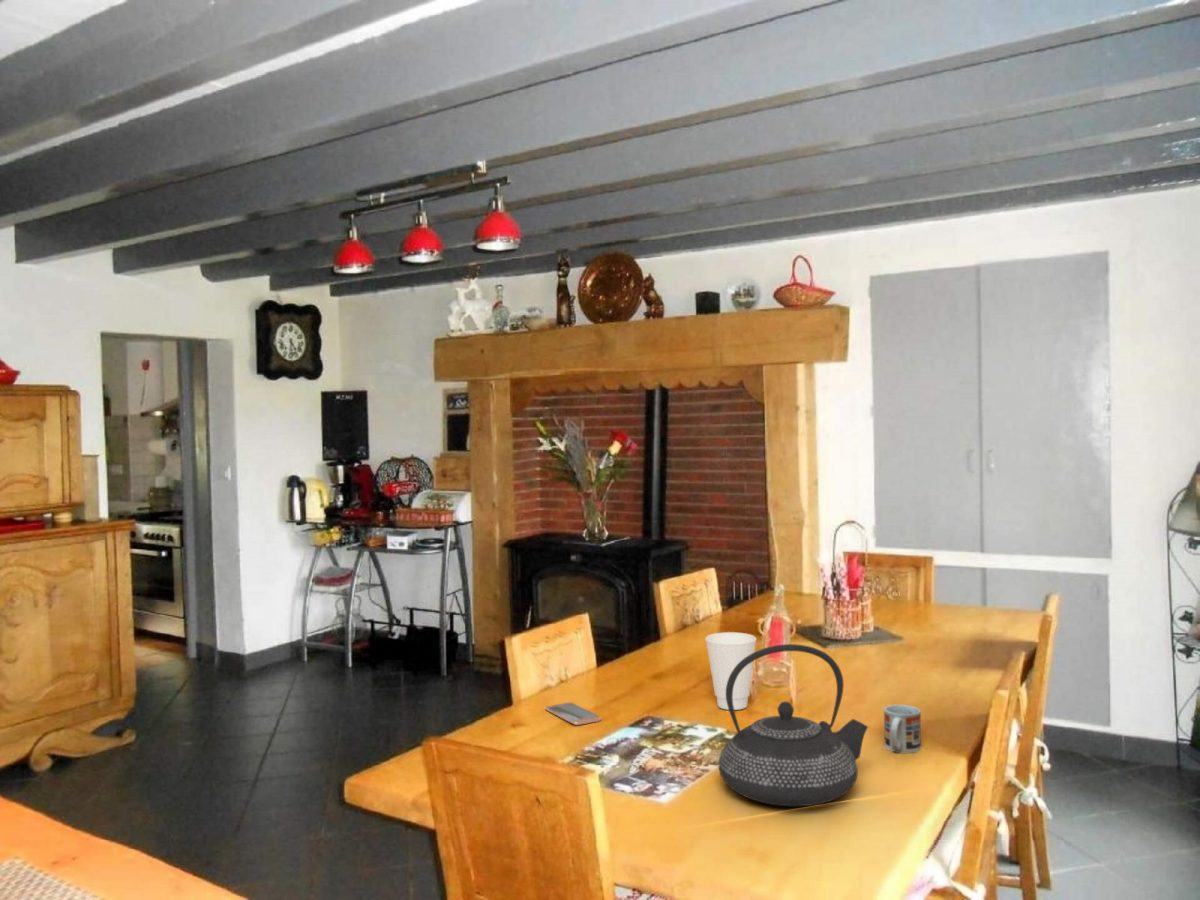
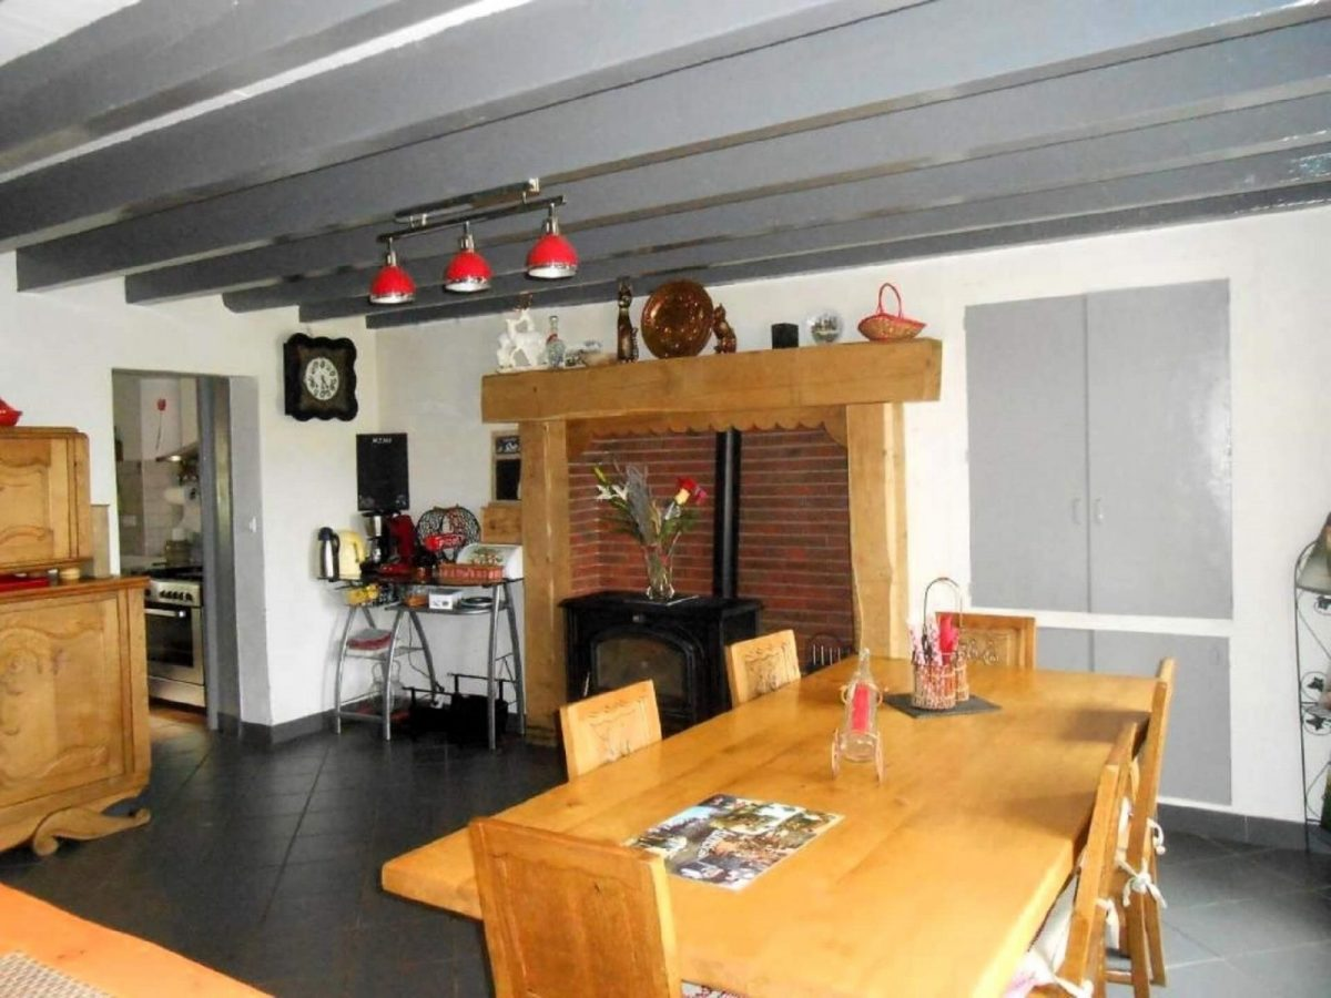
- smartphone [544,702,602,726]
- cup [704,631,757,711]
- cup [883,704,922,755]
- teapot [718,643,869,807]
